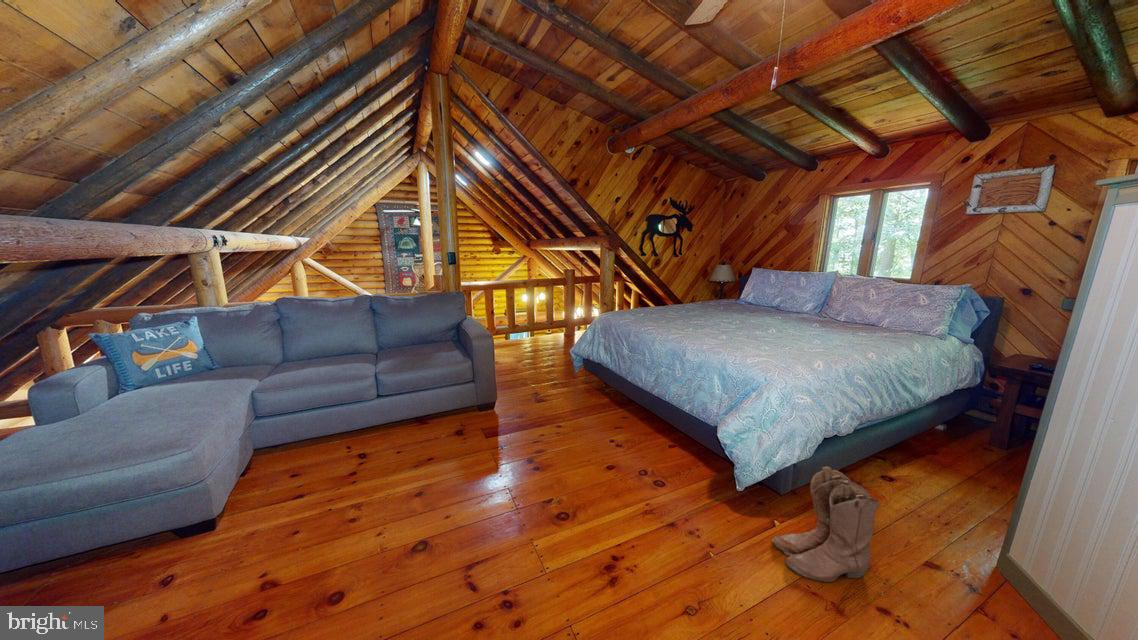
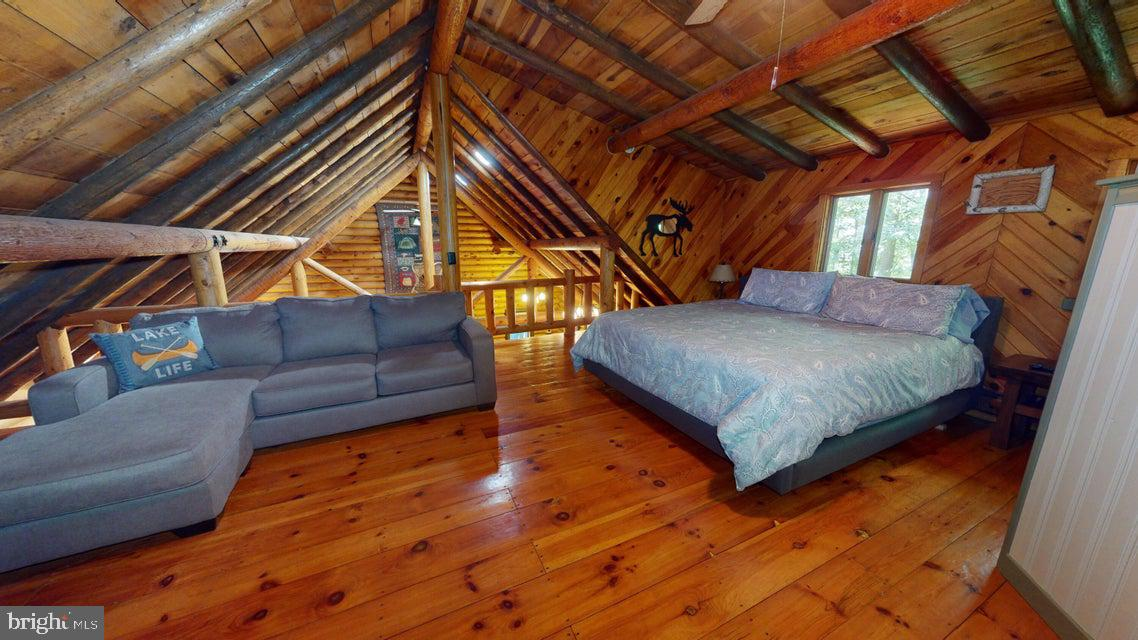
- boots [771,465,881,583]
